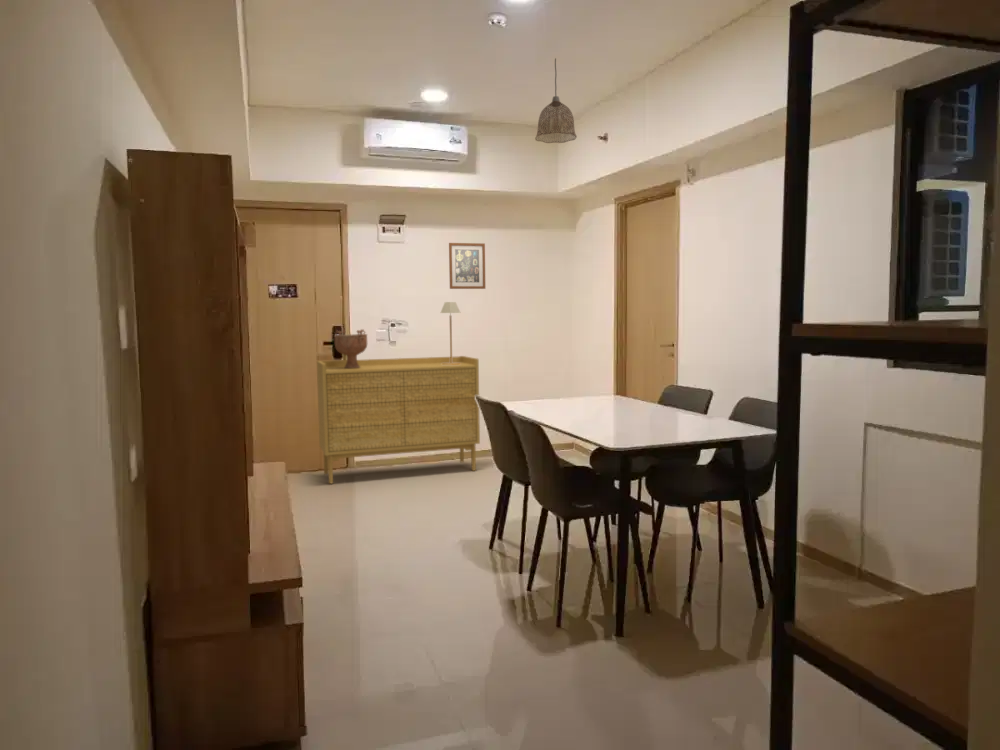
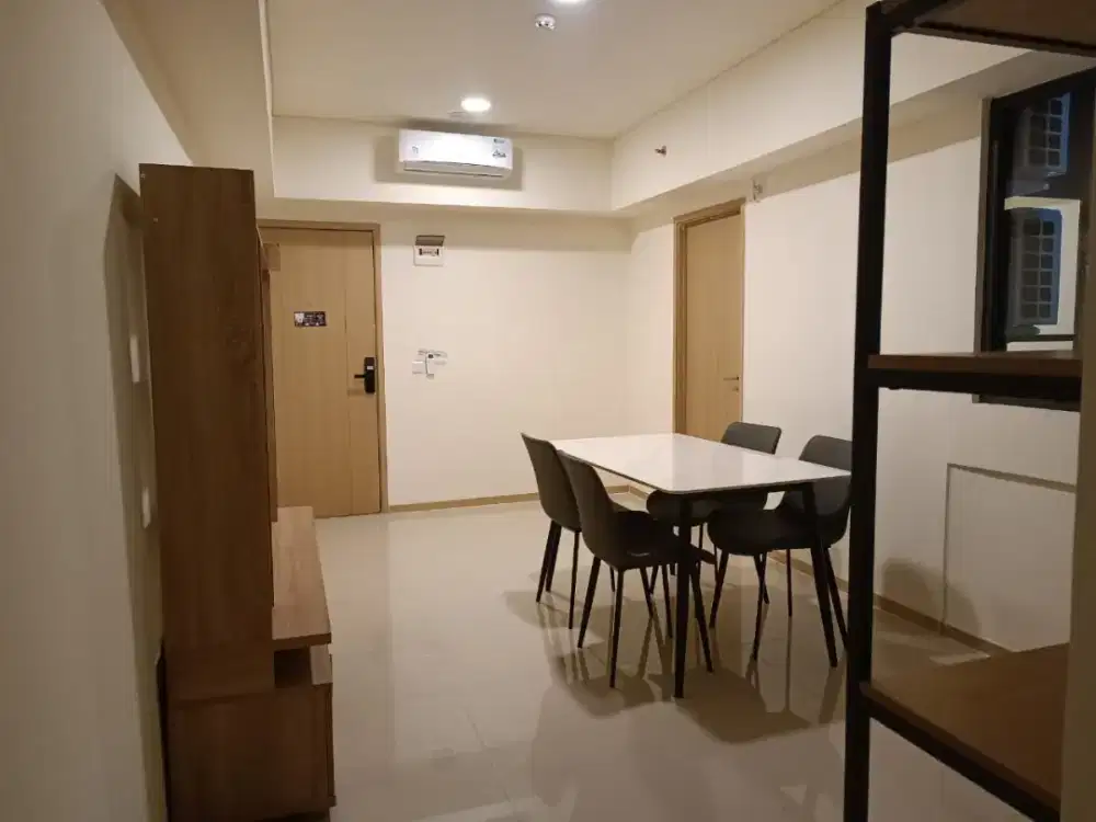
- wall art [448,242,486,290]
- decorative bowl [333,328,368,369]
- sideboard [316,355,481,485]
- pendant lamp [534,57,578,144]
- table lamp [440,301,461,365]
